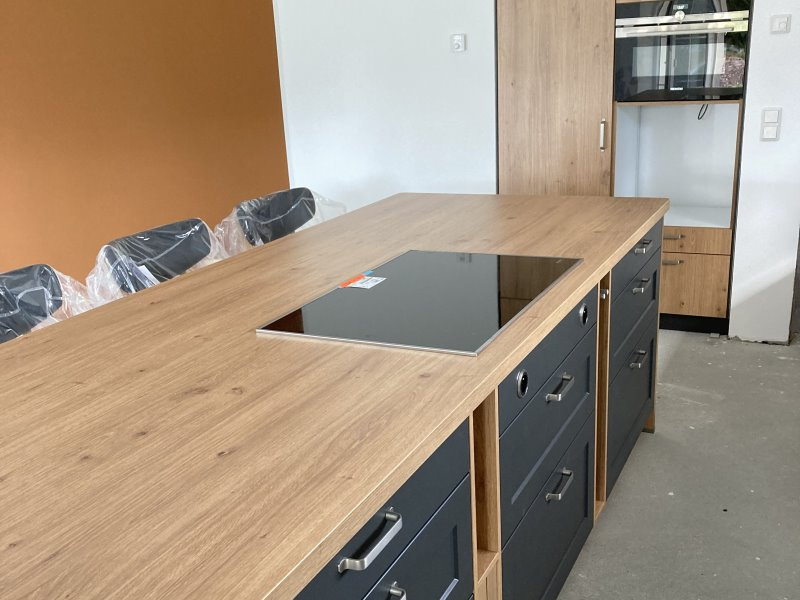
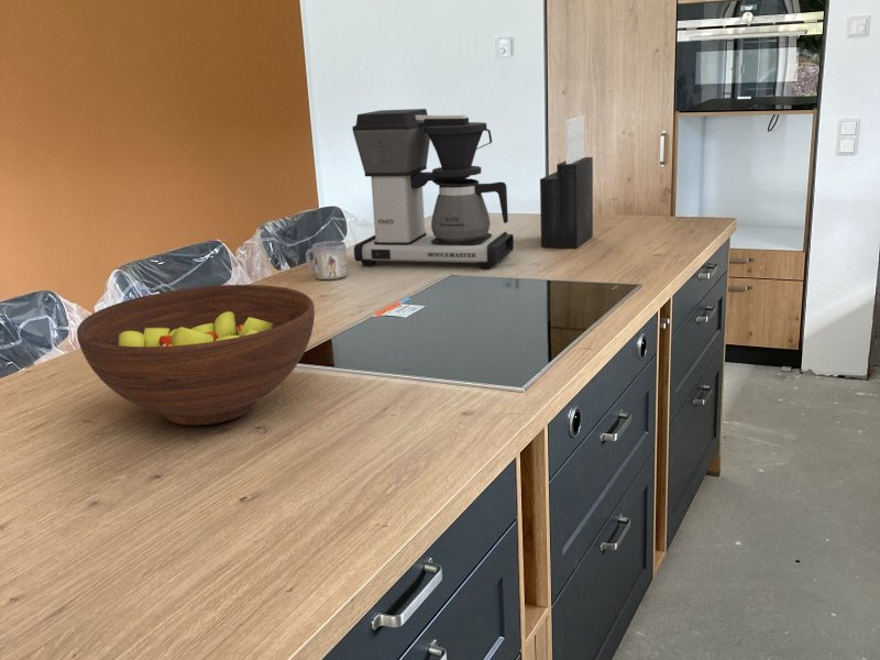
+ knife block [539,116,594,250]
+ coffee maker [351,108,515,270]
+ mug [305,240,349,280]
+ fruit bowl [76,284,316,427]
